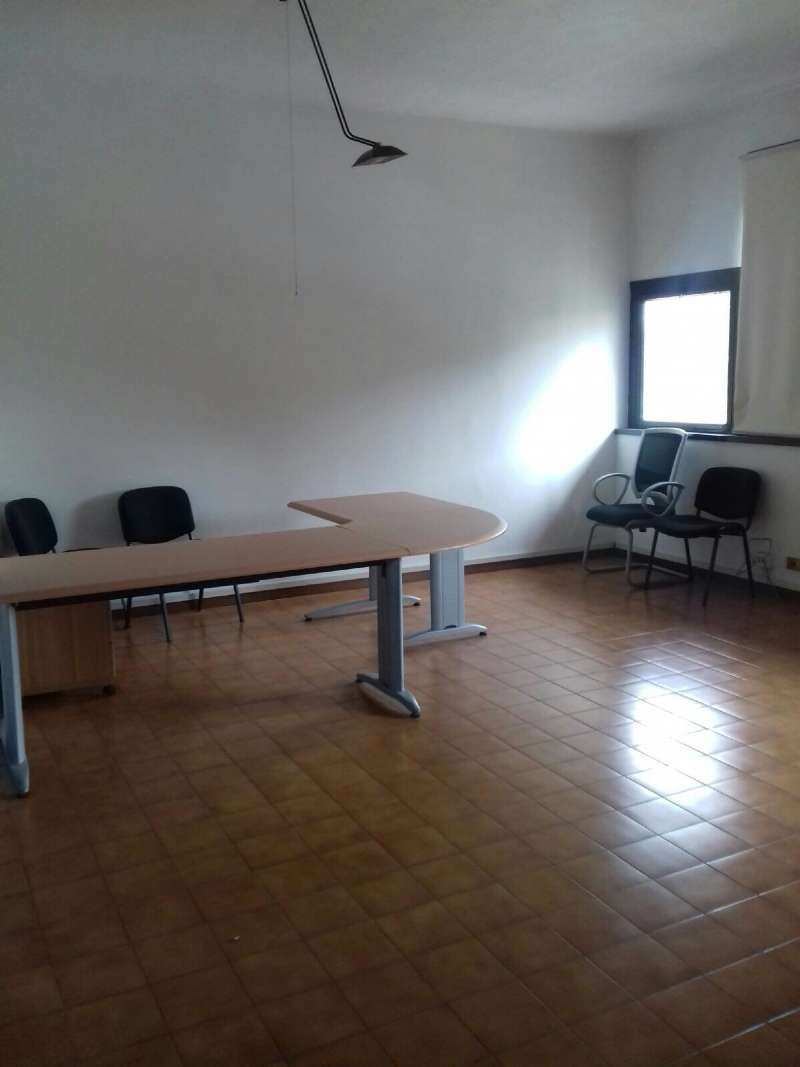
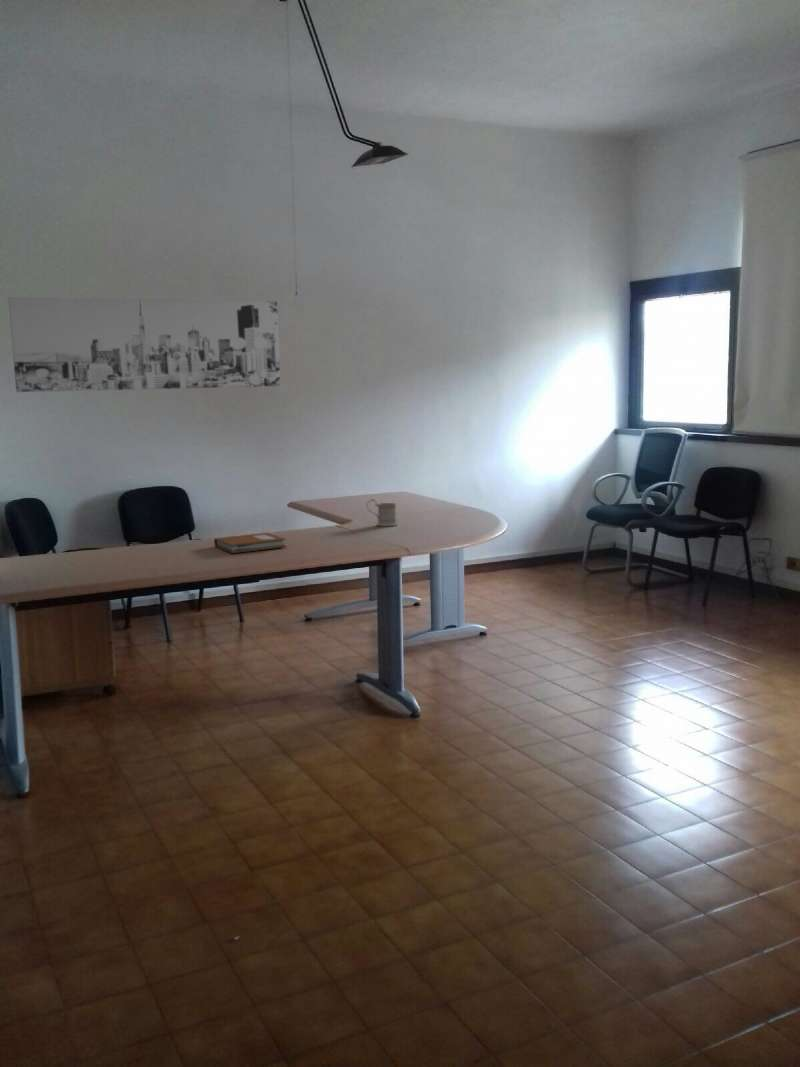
+ mug [366,498,399,527]
+ wall art [7,296,281,393]
+ notebook [213,532,287,554]
